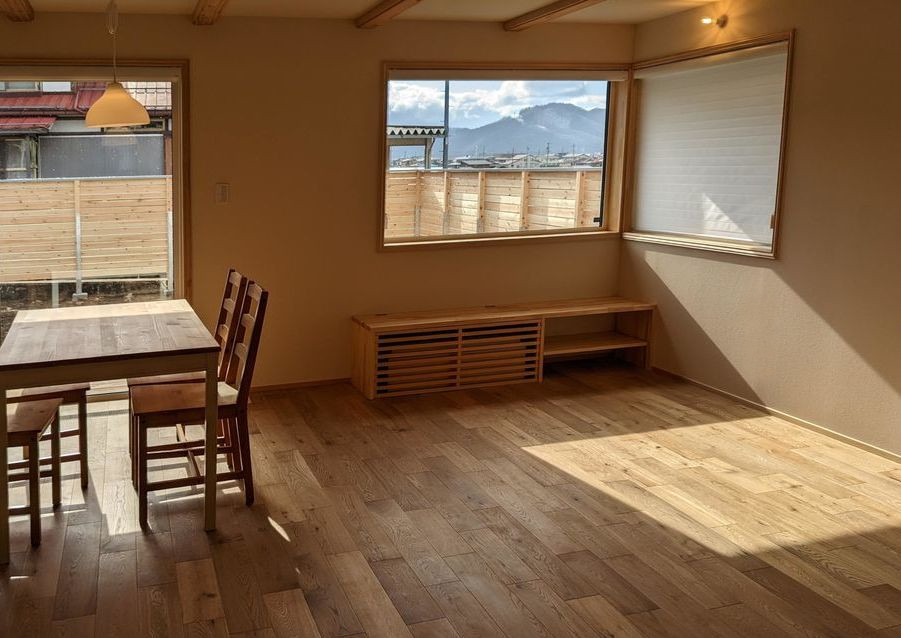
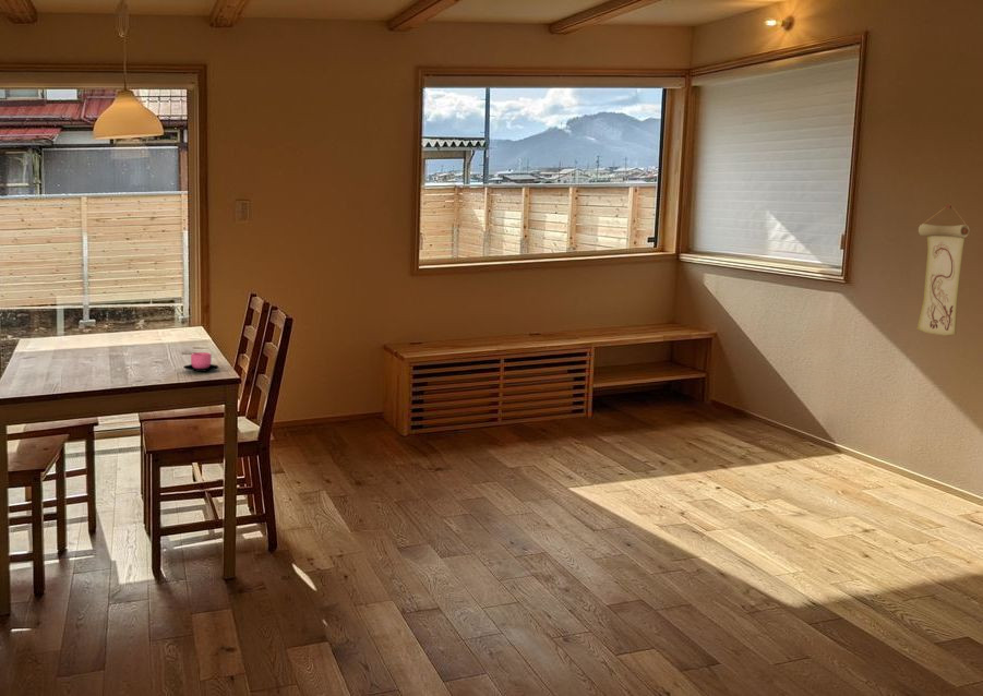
+ wall scroll [915,203,970,337]
+ cup [182,351,220,373]
